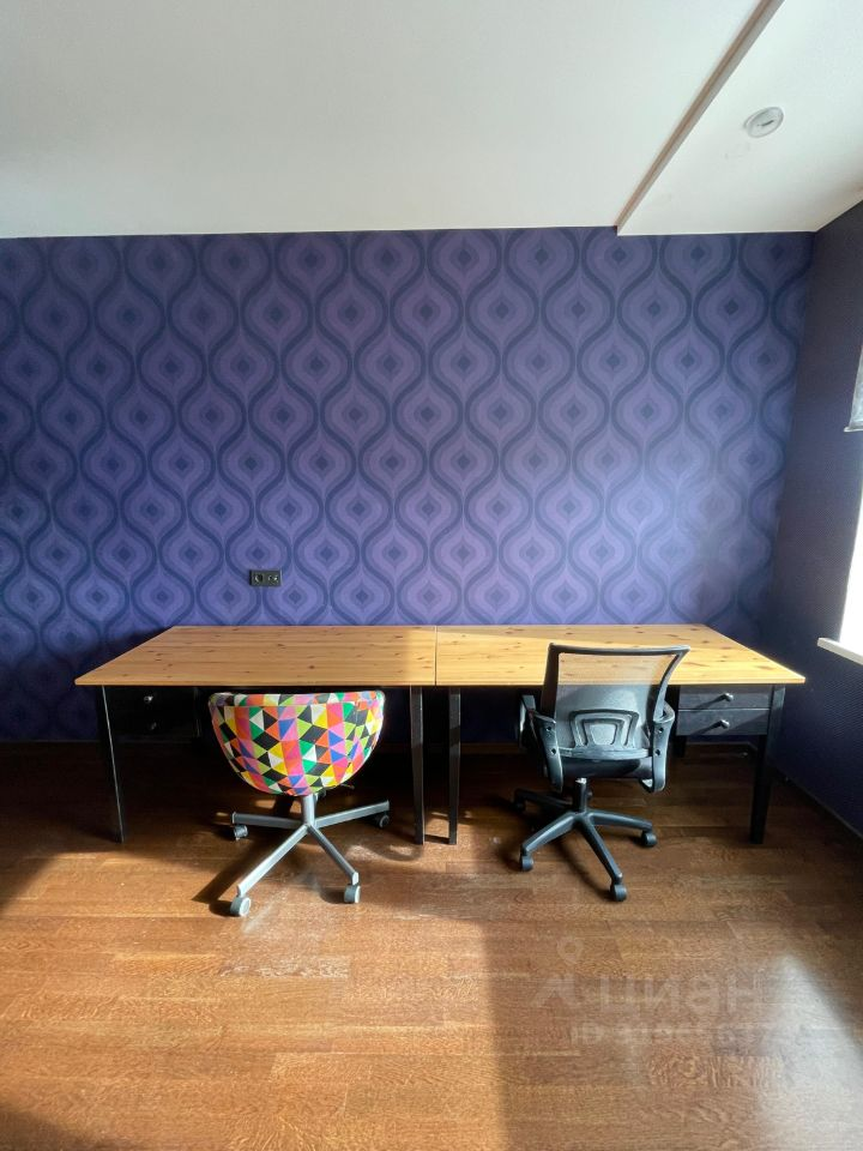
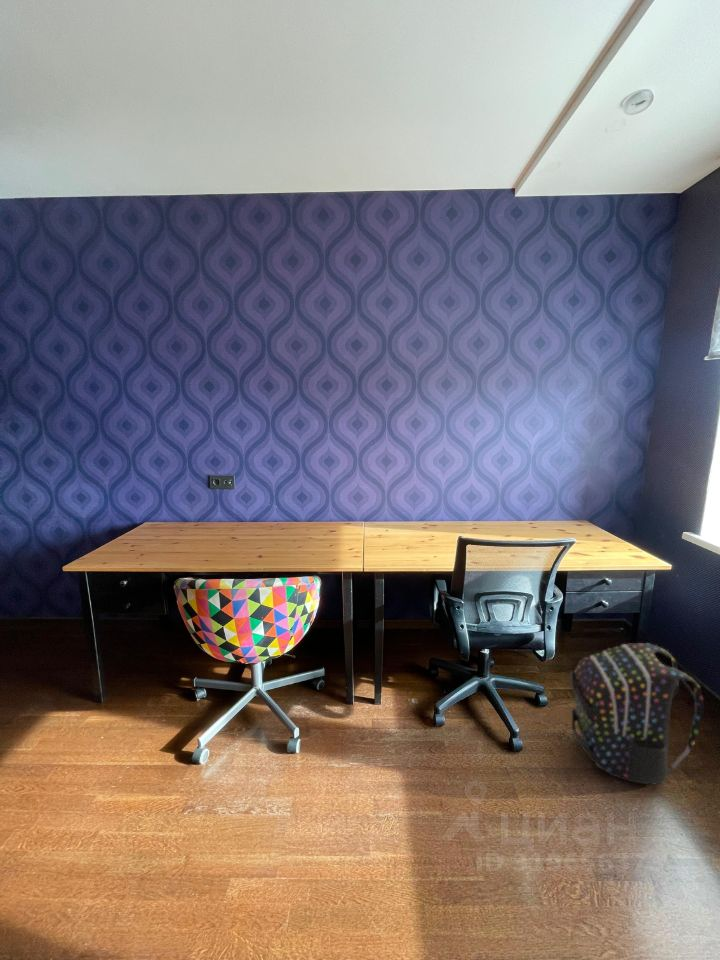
+ backpack [569,642,705,786]
